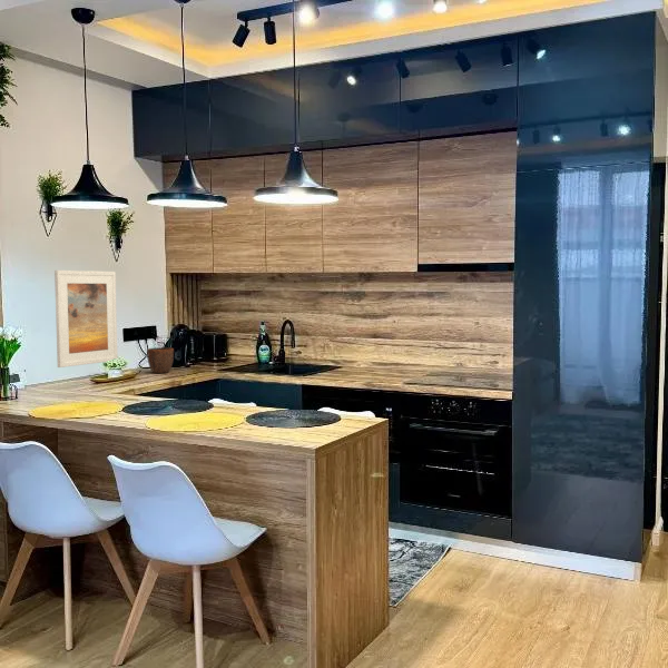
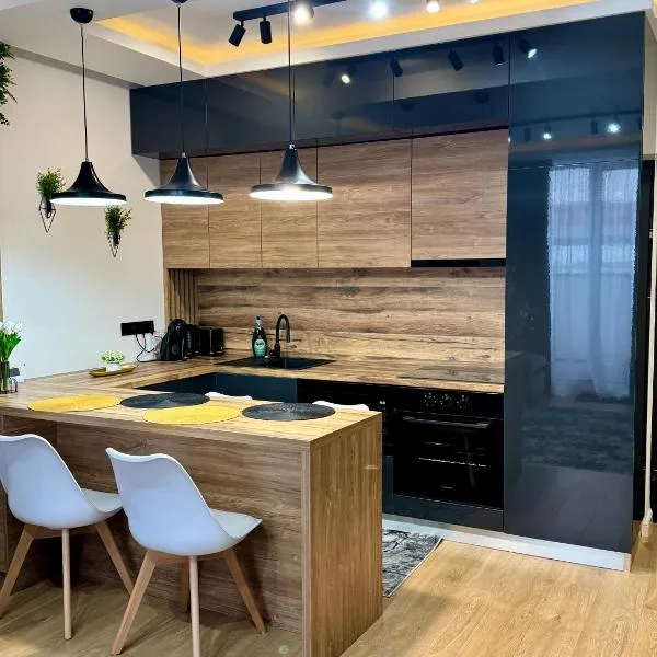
- bowl [146,346,175,374]
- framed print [53,269,119,369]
